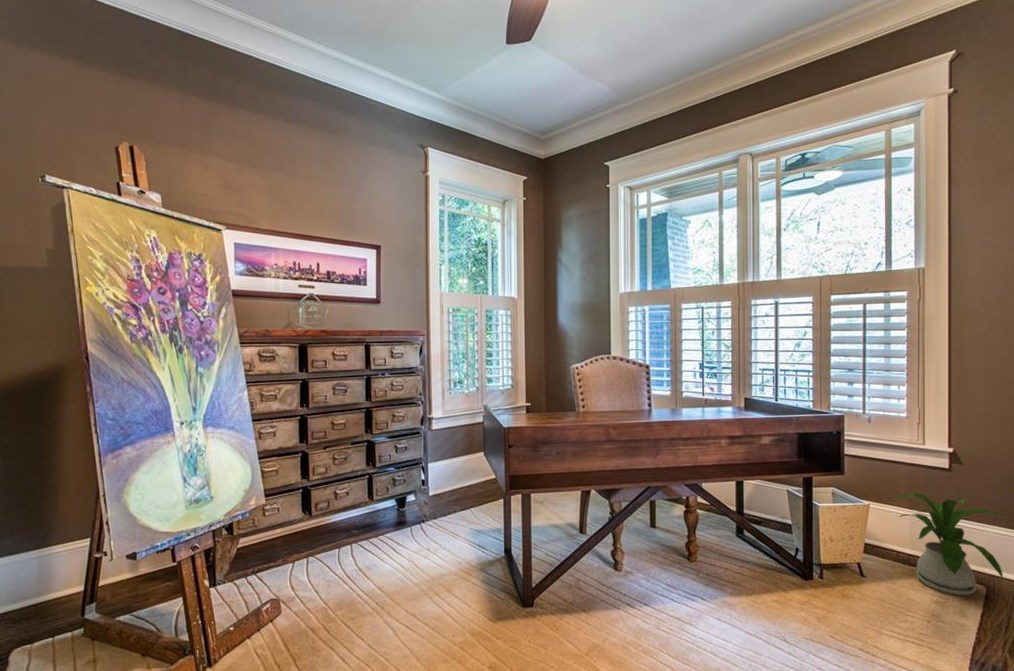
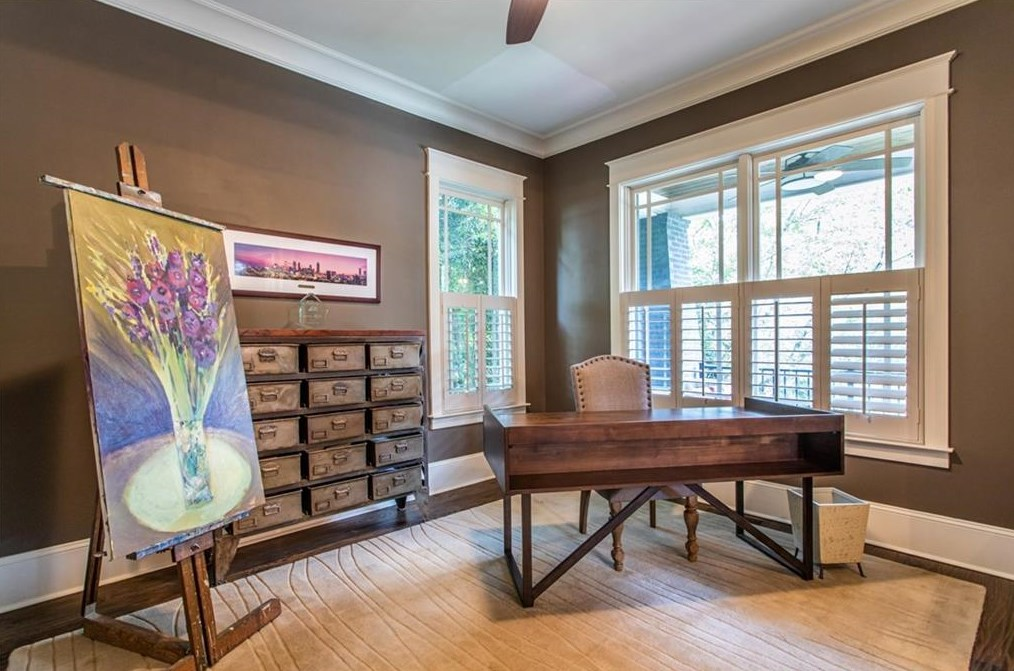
- house plant [892,492,1014,596]
